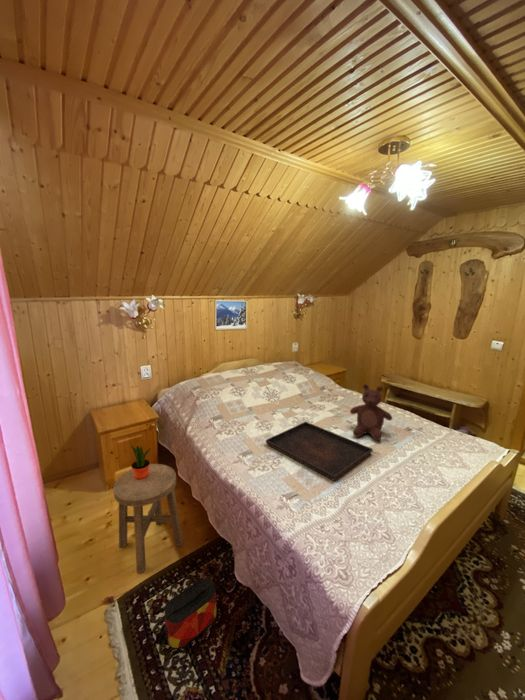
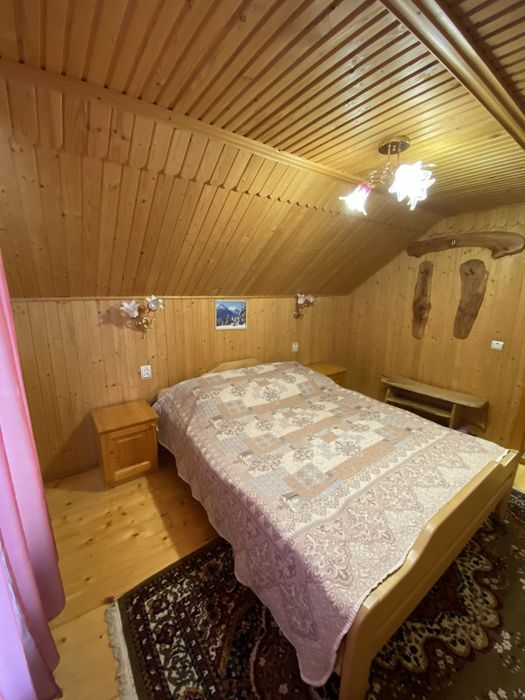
- teddy bear [349,383,393,442]
- serving tray [265,421,374,482]
- potted plant [129,442,152,480]
- bag [158,577,217,650]
- stool [112,463,184,574]
